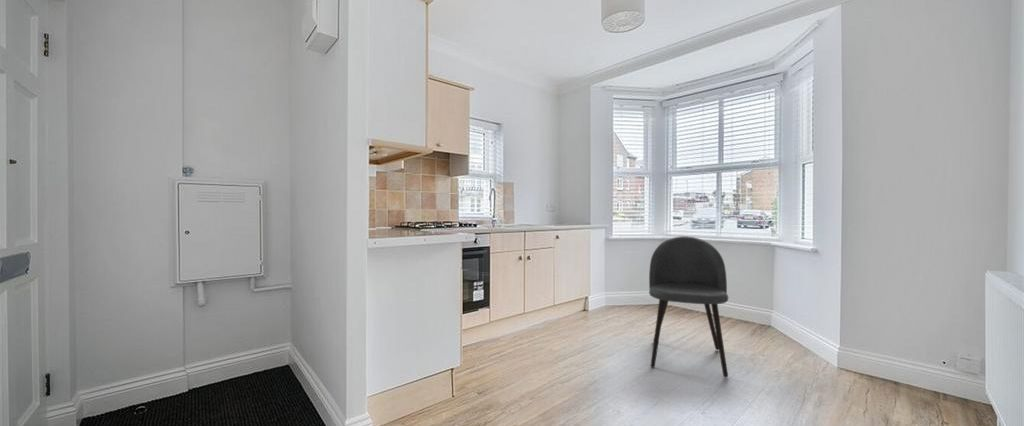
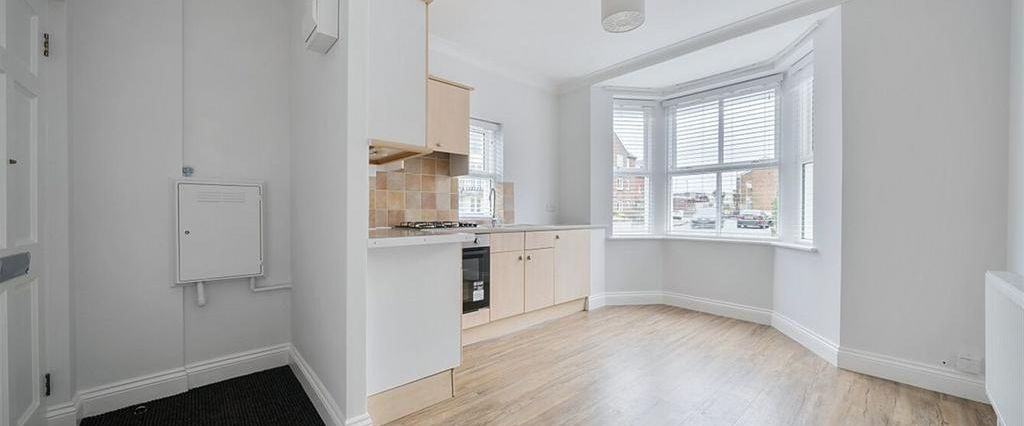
- dining chair [648,235,729,379]
